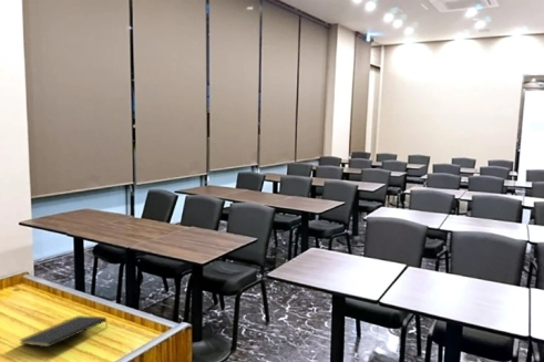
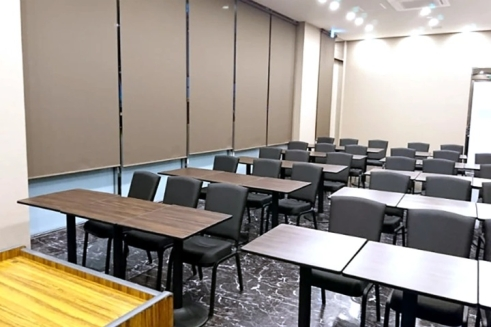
- notepad [19,314,109,348]
